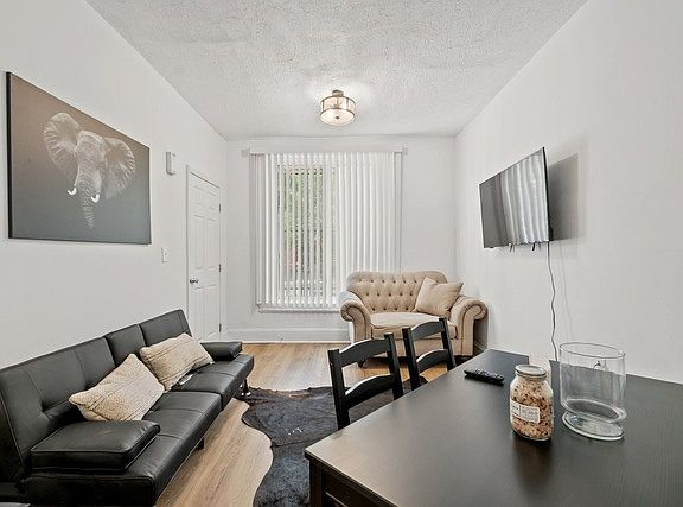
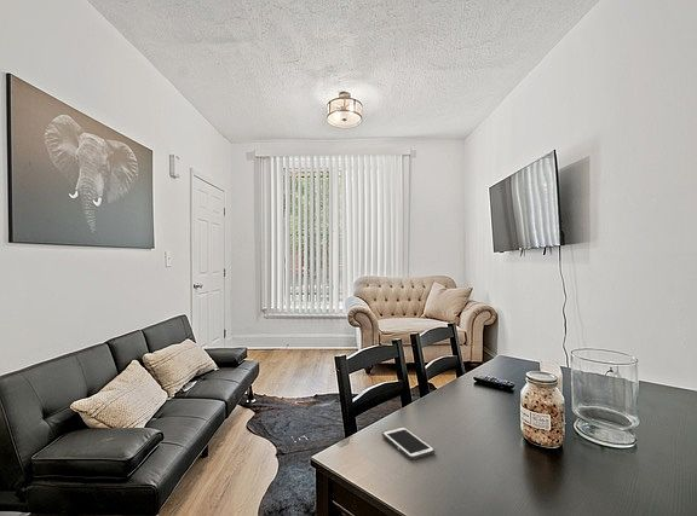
+ cell phone [381,425,436,460]
